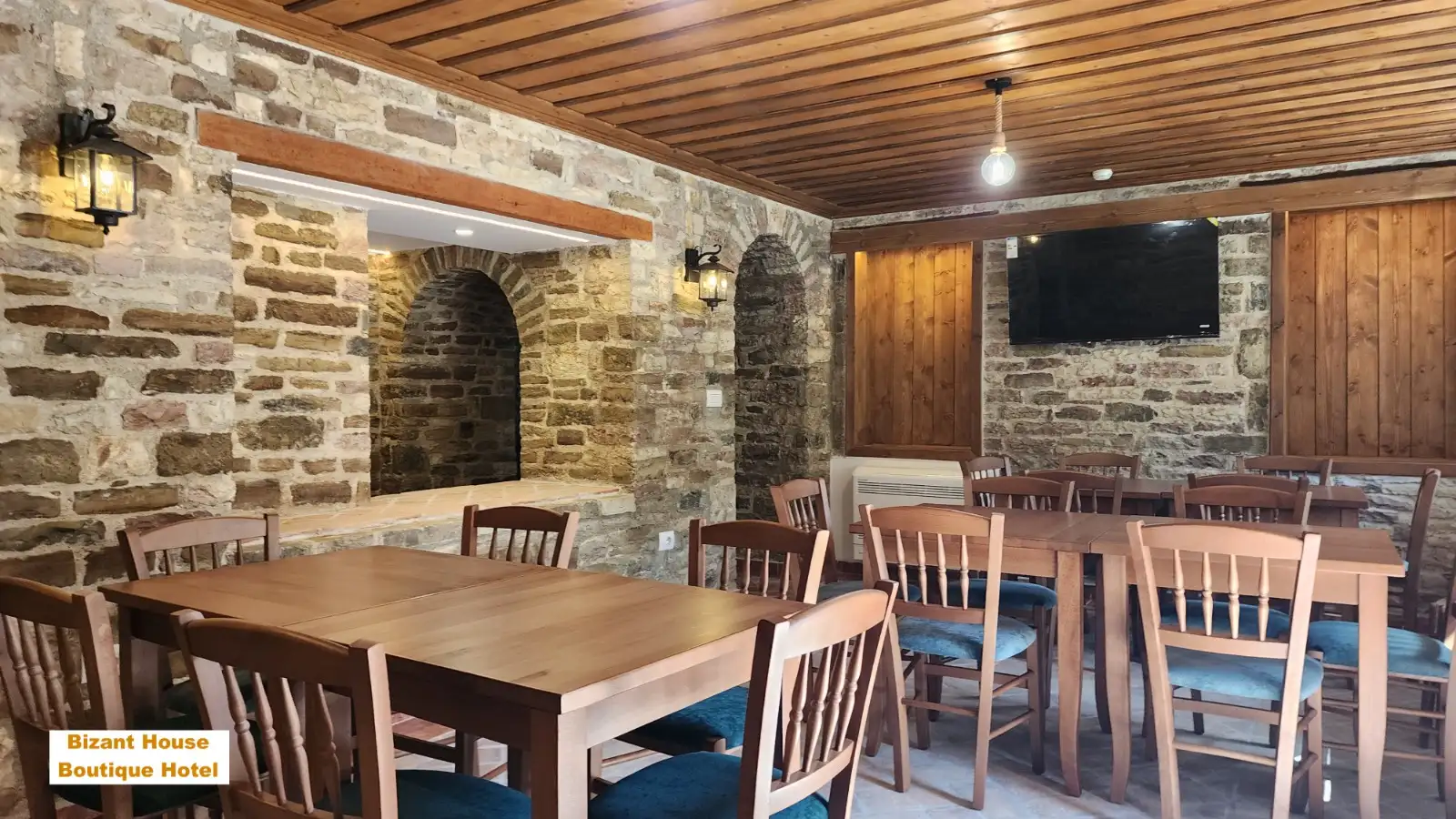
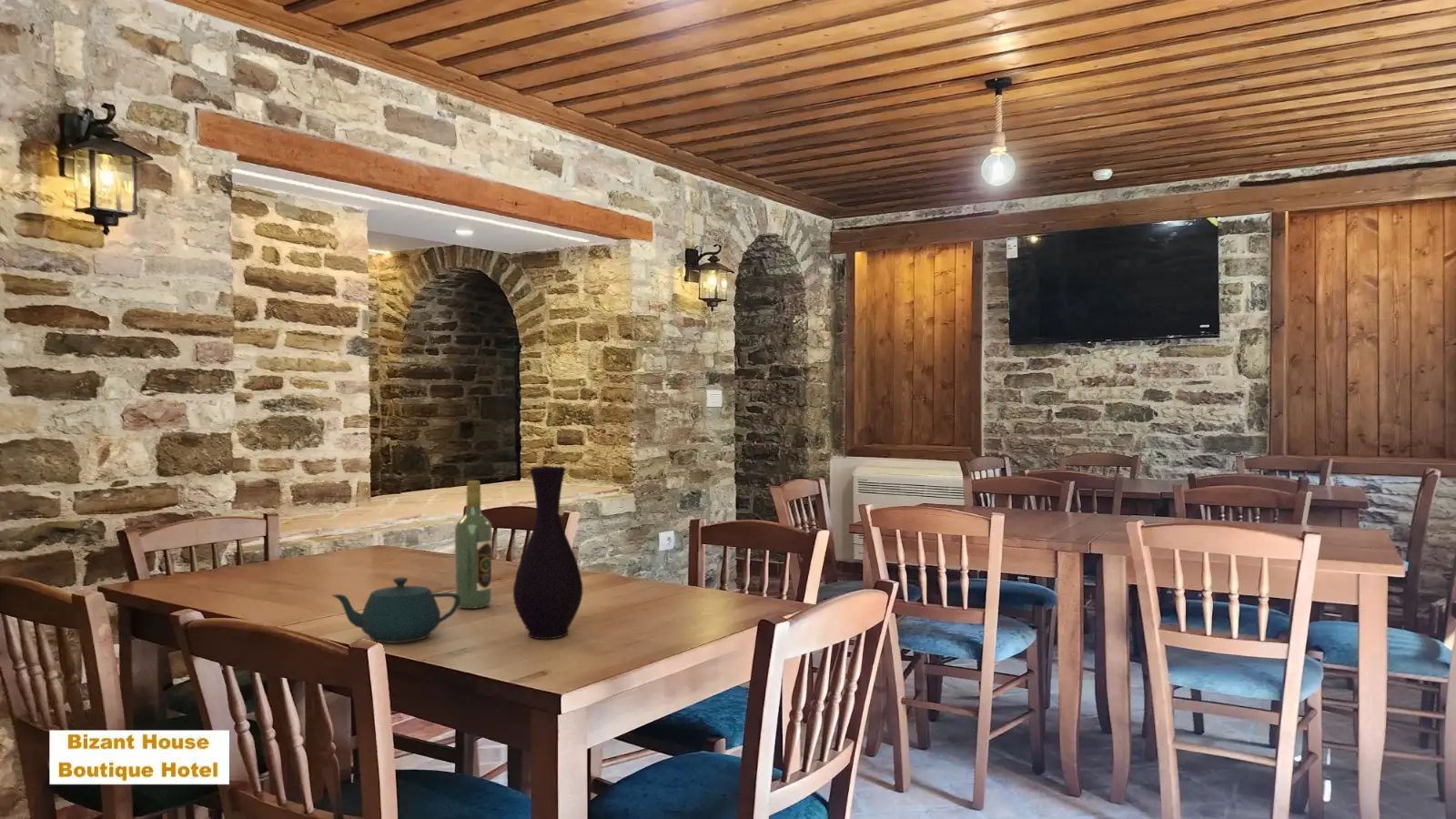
+ vase [512,465,584,641]
+ teapot [330,576,460,644]
+ wine bottle [454,480,493,610]
